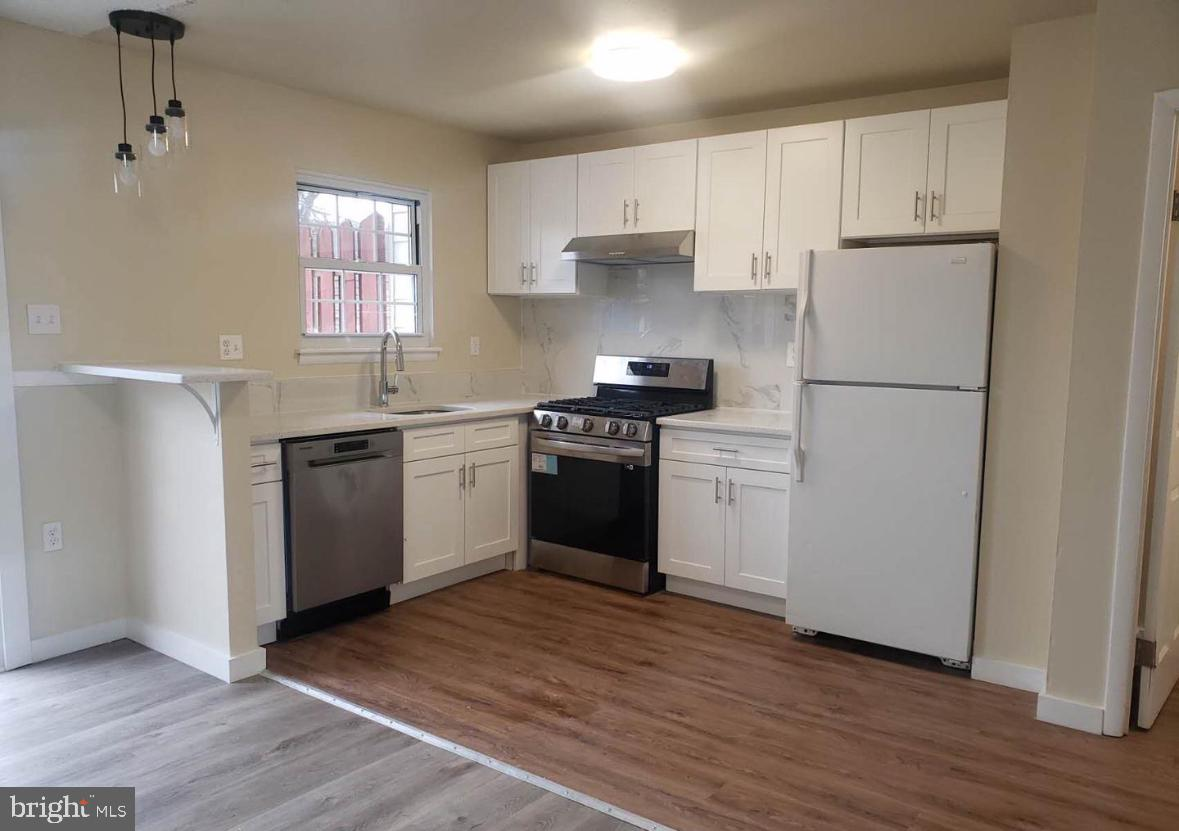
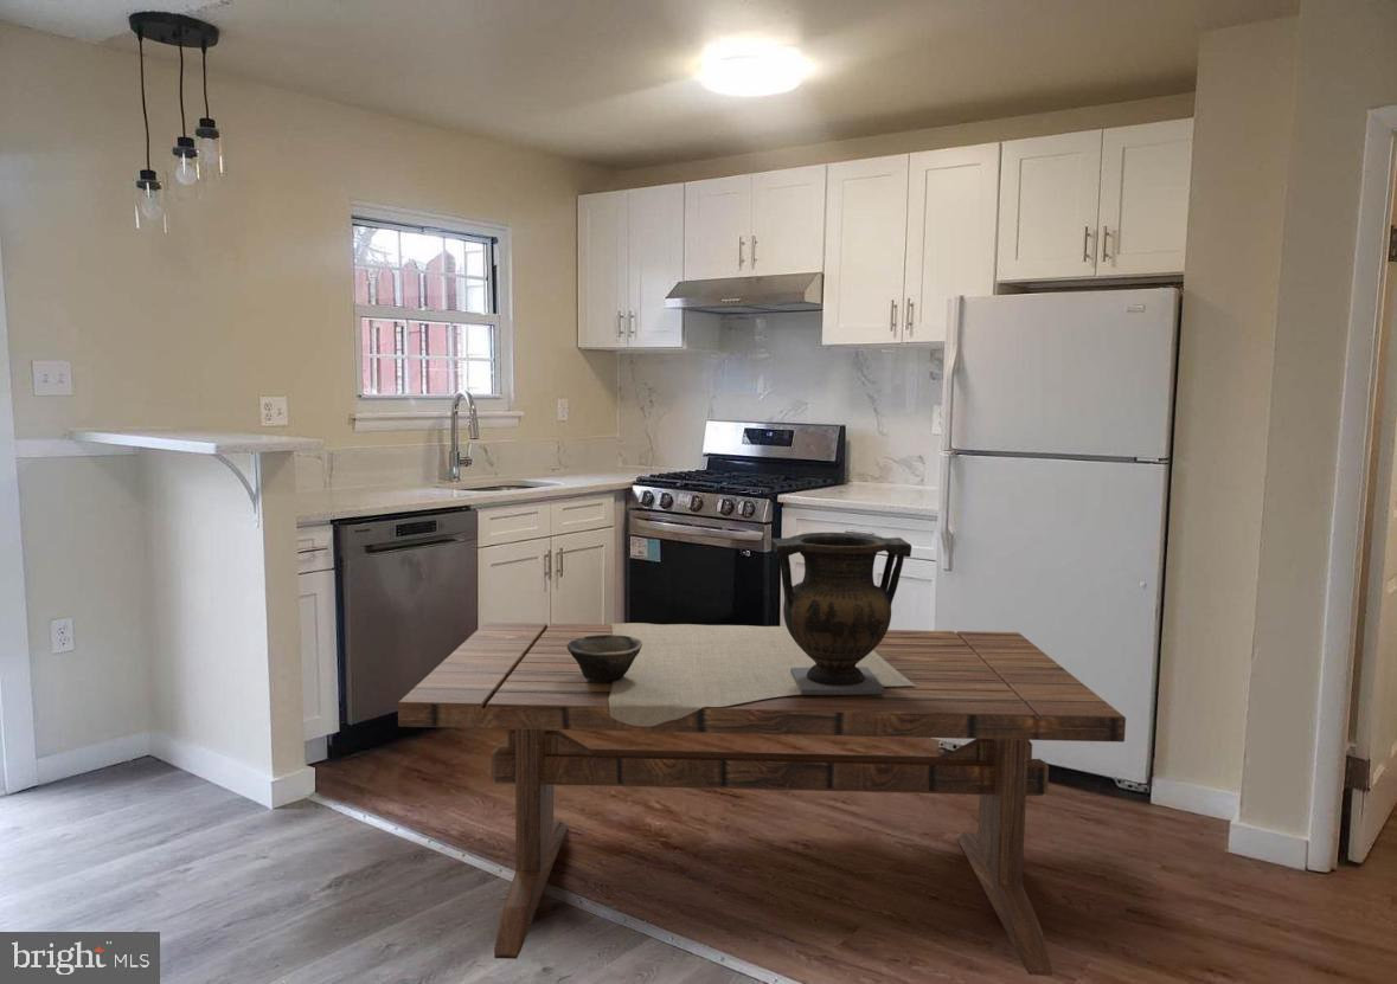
+ vase [770,532,912,695]
+ bowl [568,635,642,682]
+ dining table [397,622,1127,977]
